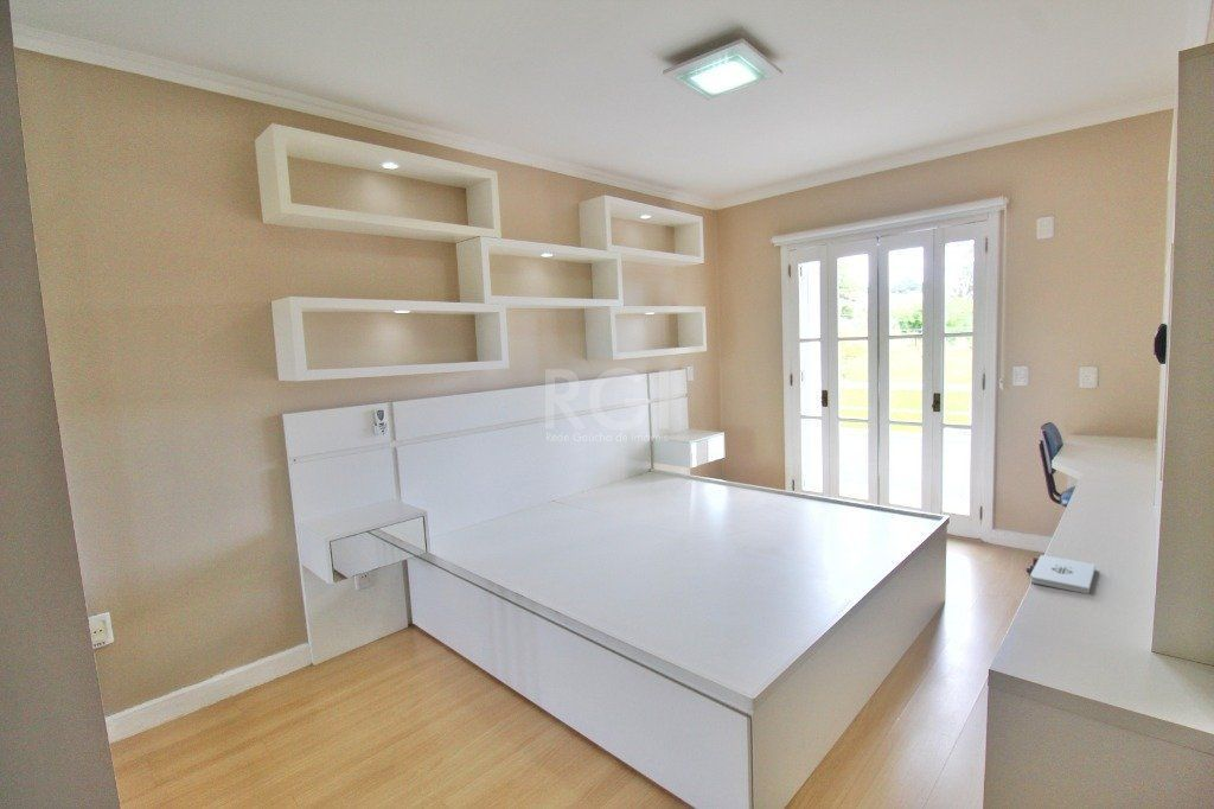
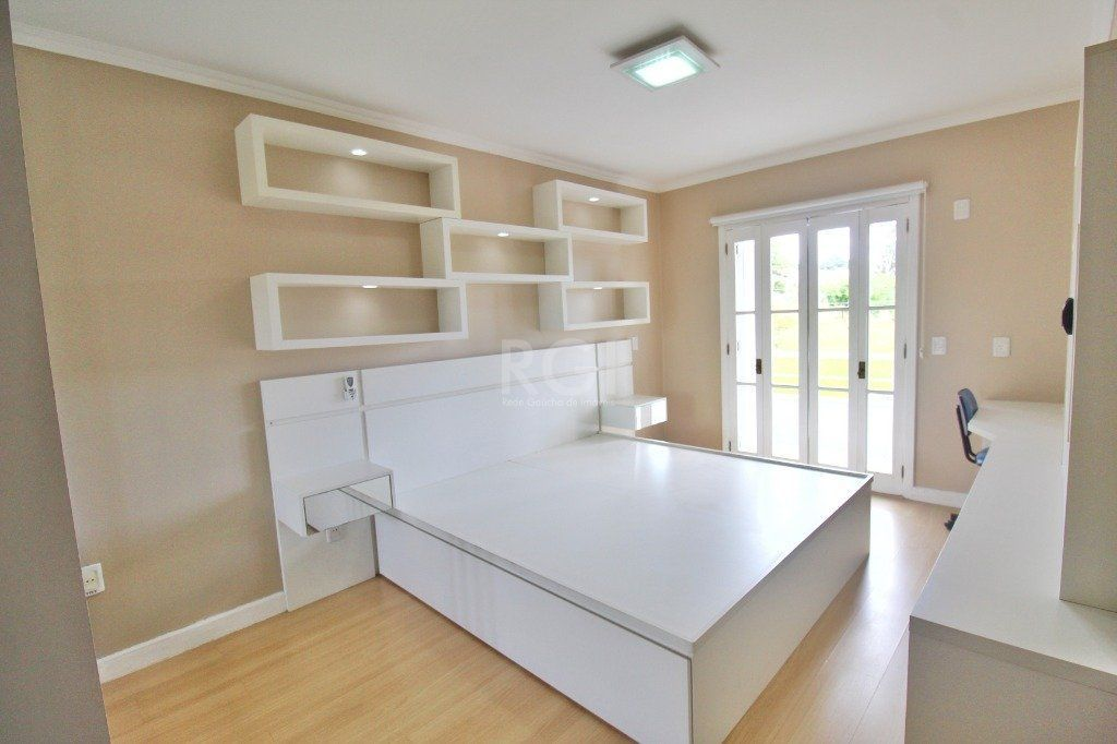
- notepad [1029,554,1097,595]
